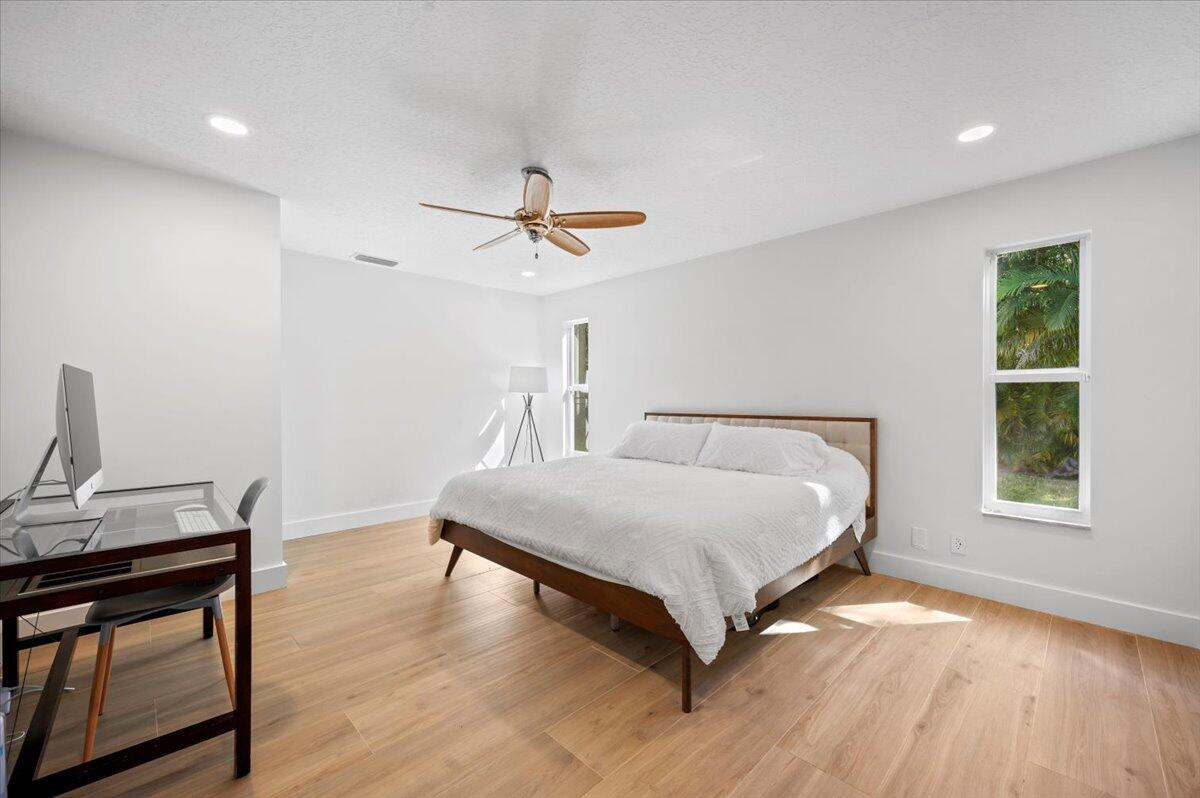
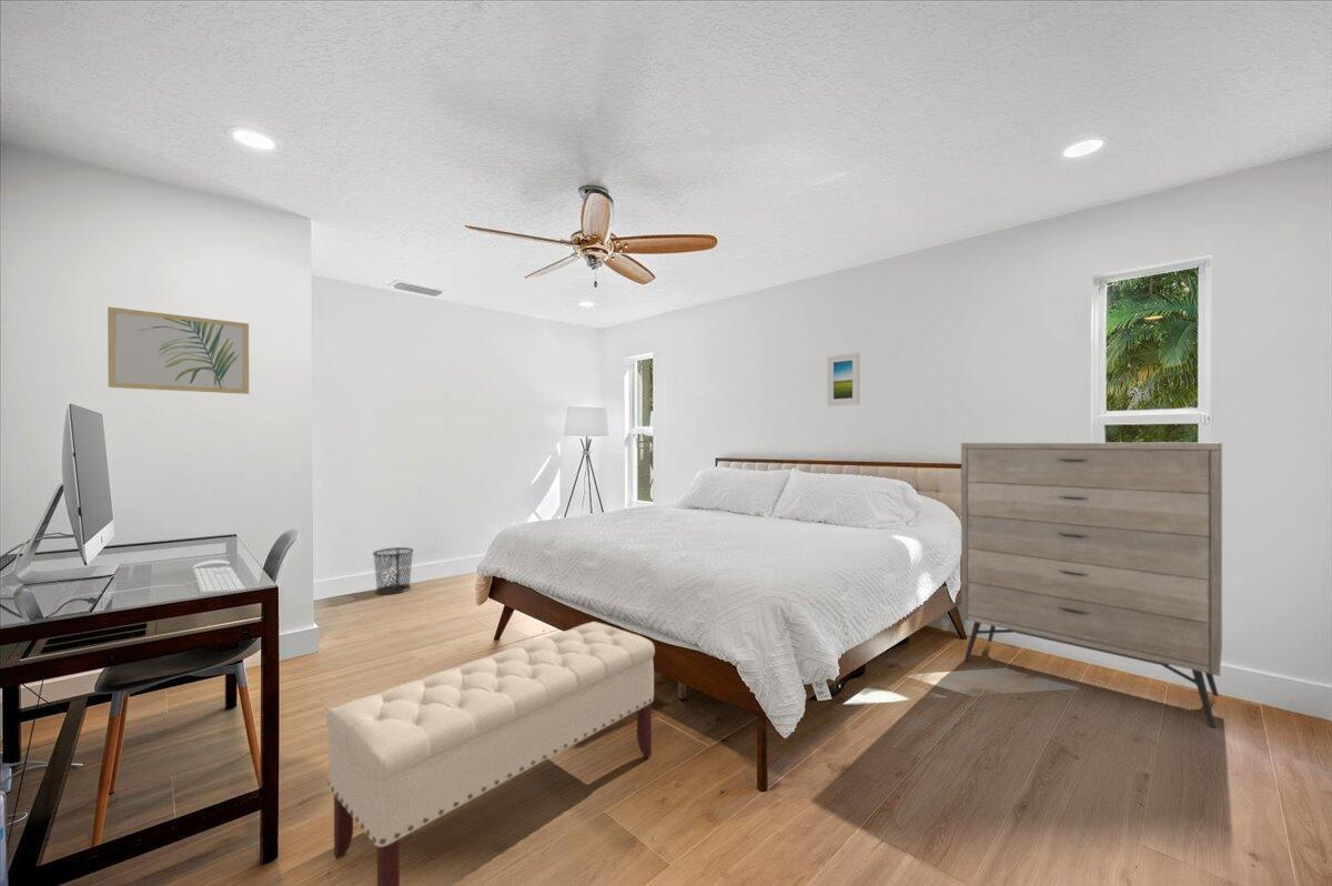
+ bench [325,621,656,886]
+ wall art [107,305,250,395]
+ dresser [960,442,1223,728]
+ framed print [826,352,861,407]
+ waste bin [372,546,415,595]
